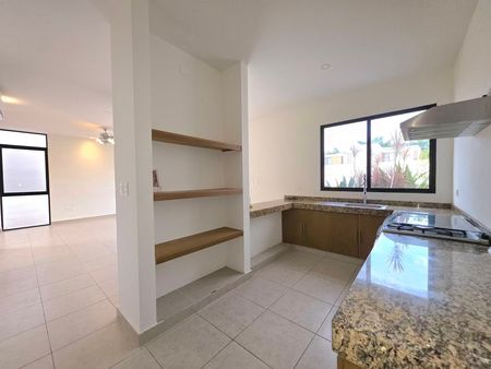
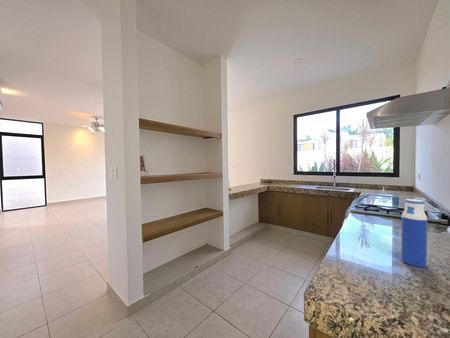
+ water bottle [400,198,428,268]
